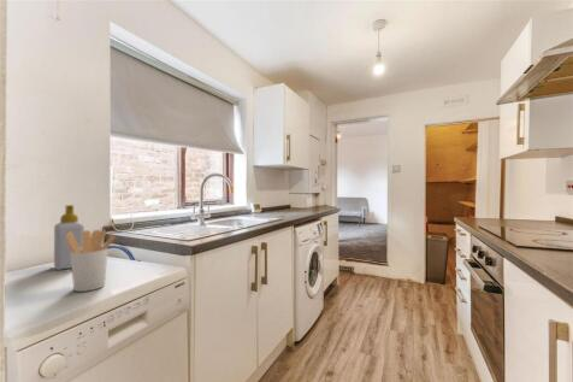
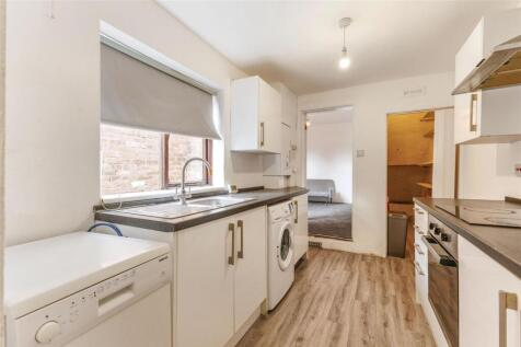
- utensil holder [66,229,117,293]
- soap bottle [53,204,85,271]
